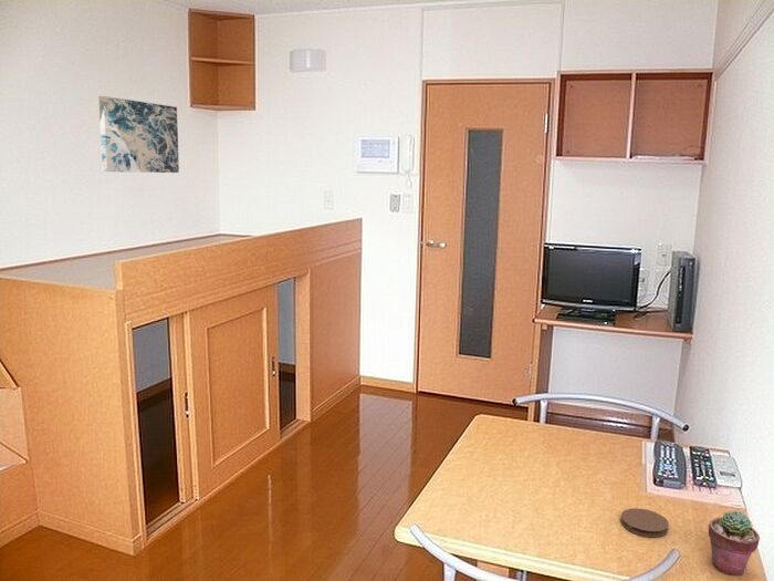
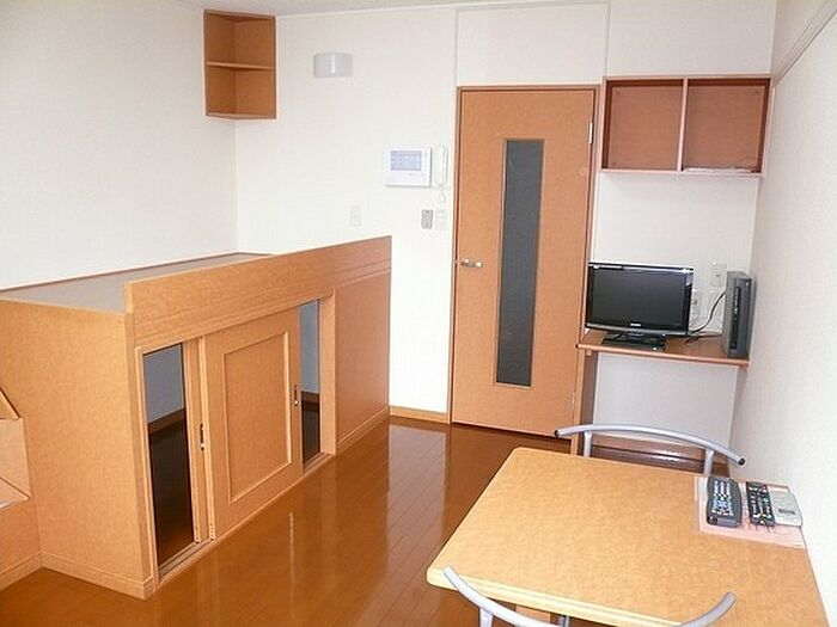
- coaster [619,507,670,538]
- potted succulent [708,510,761,577]
- wall art [97,95,180,174]
